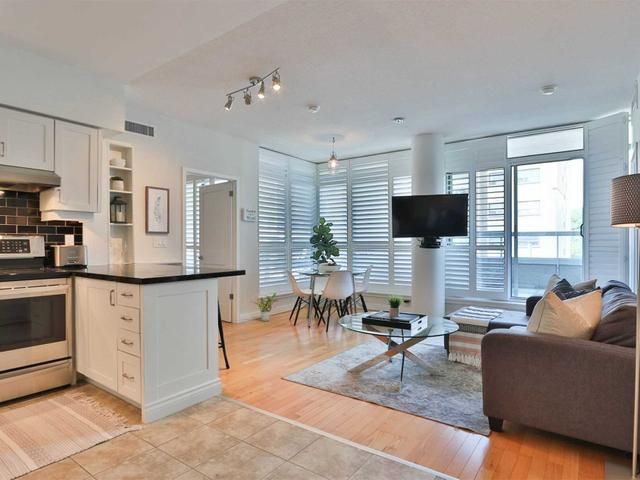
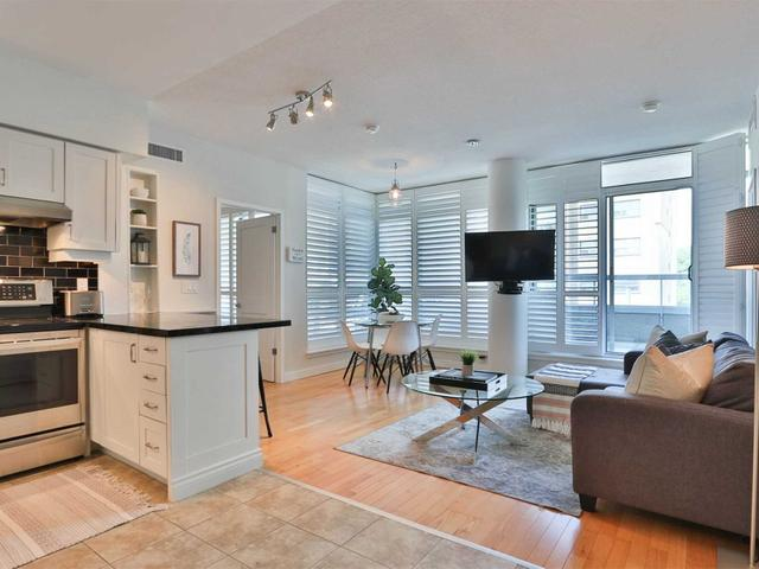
- potted plant [251,292,279,322]
